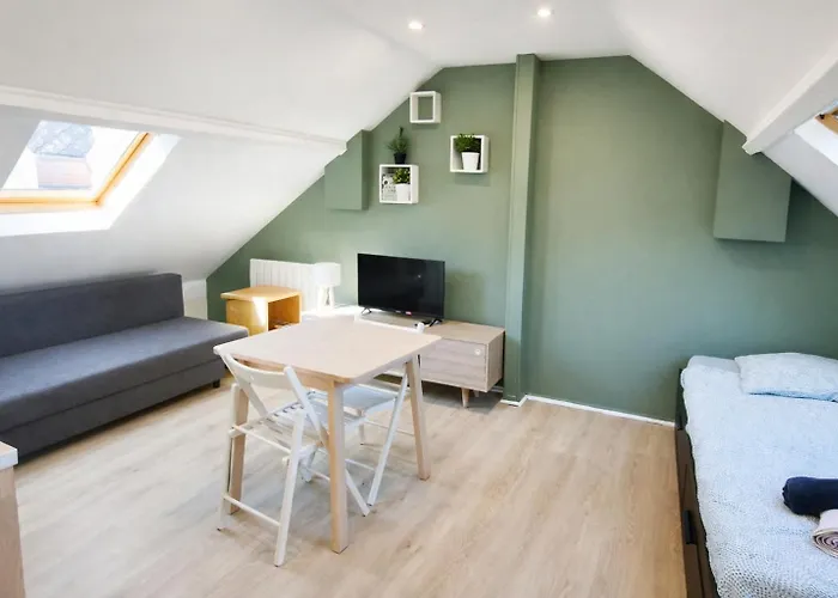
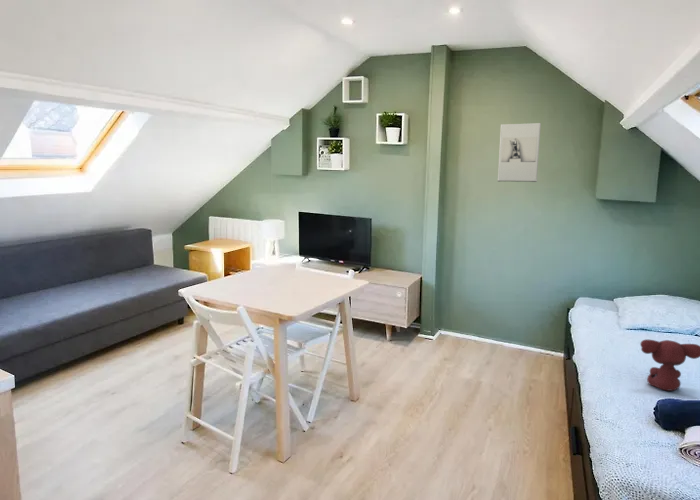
+ teddy bear [639,338,700,392]
+ wall sculpture [497,122,542,183]
